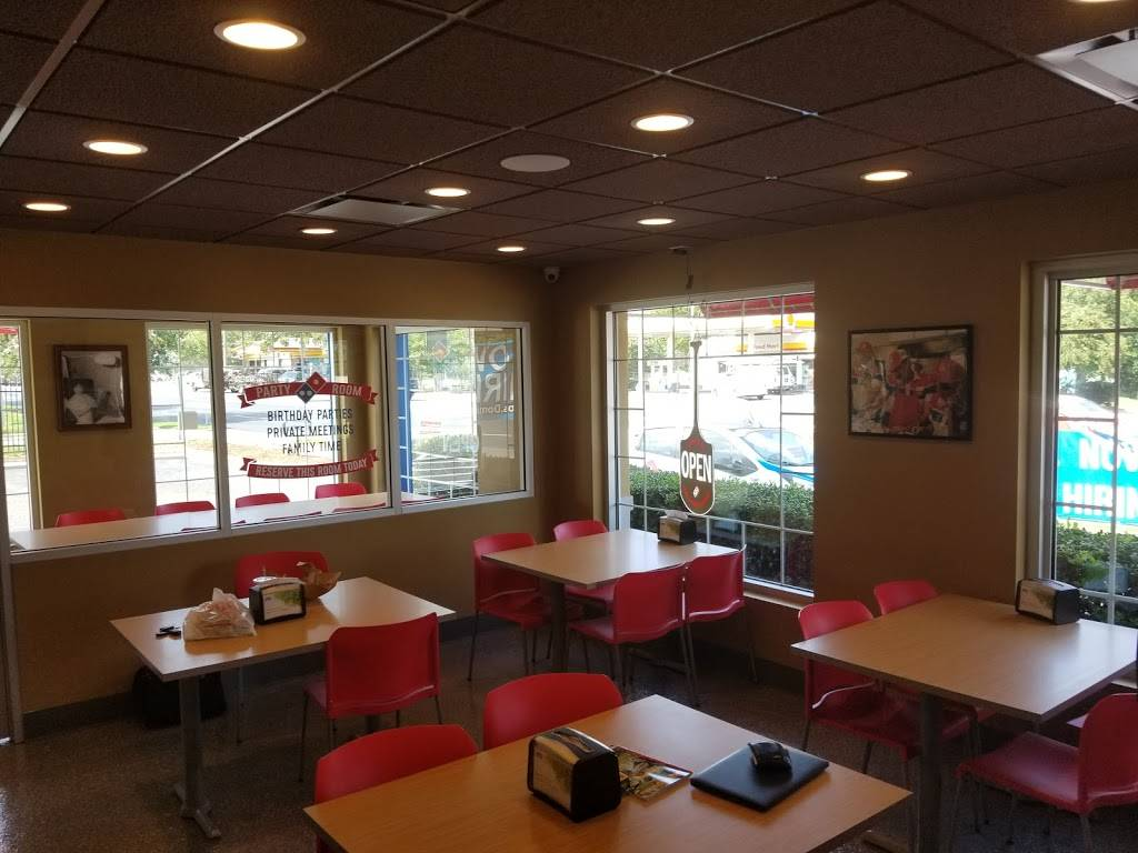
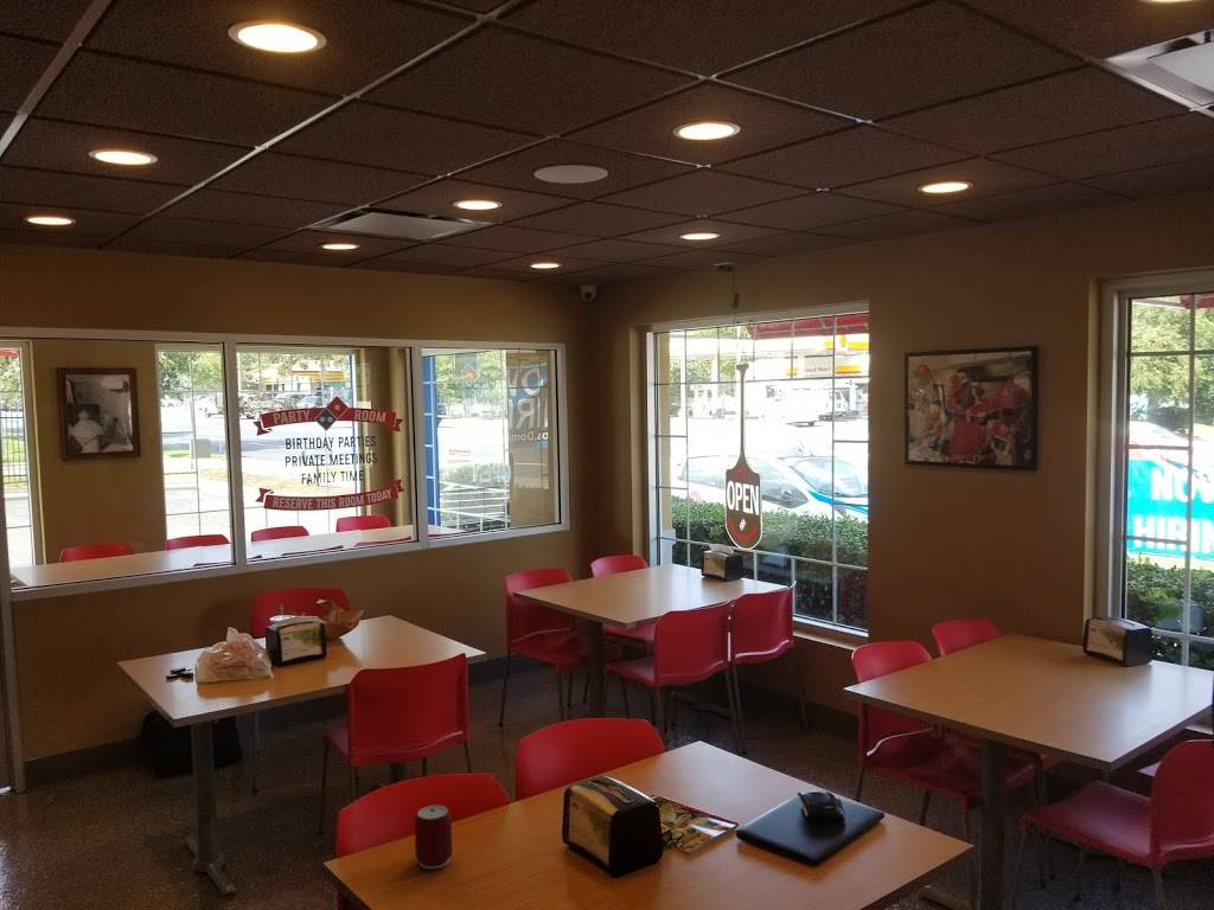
+ can [414,805,454,870]
